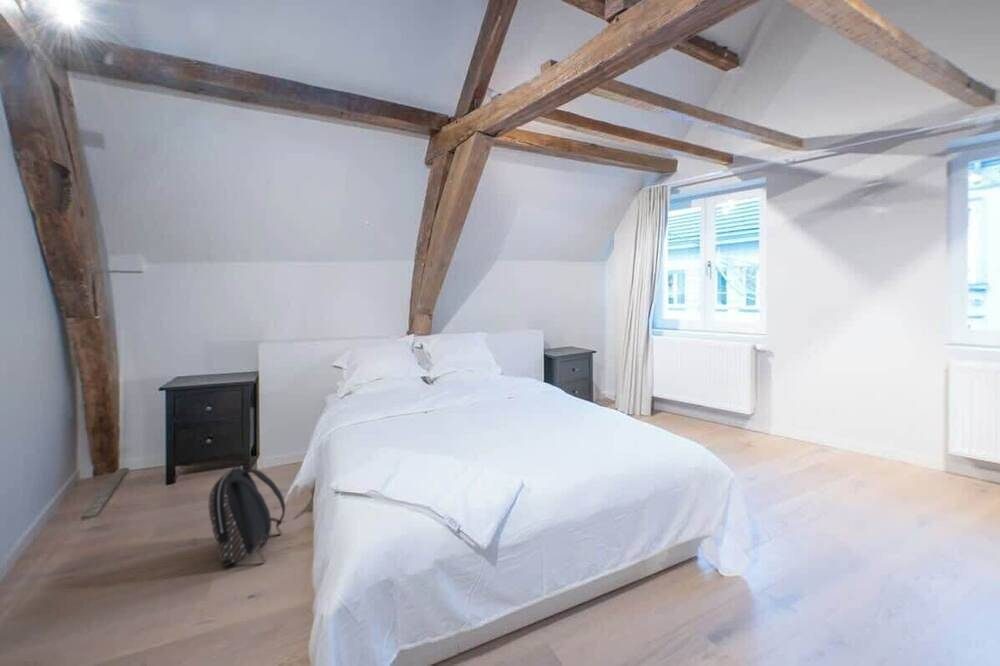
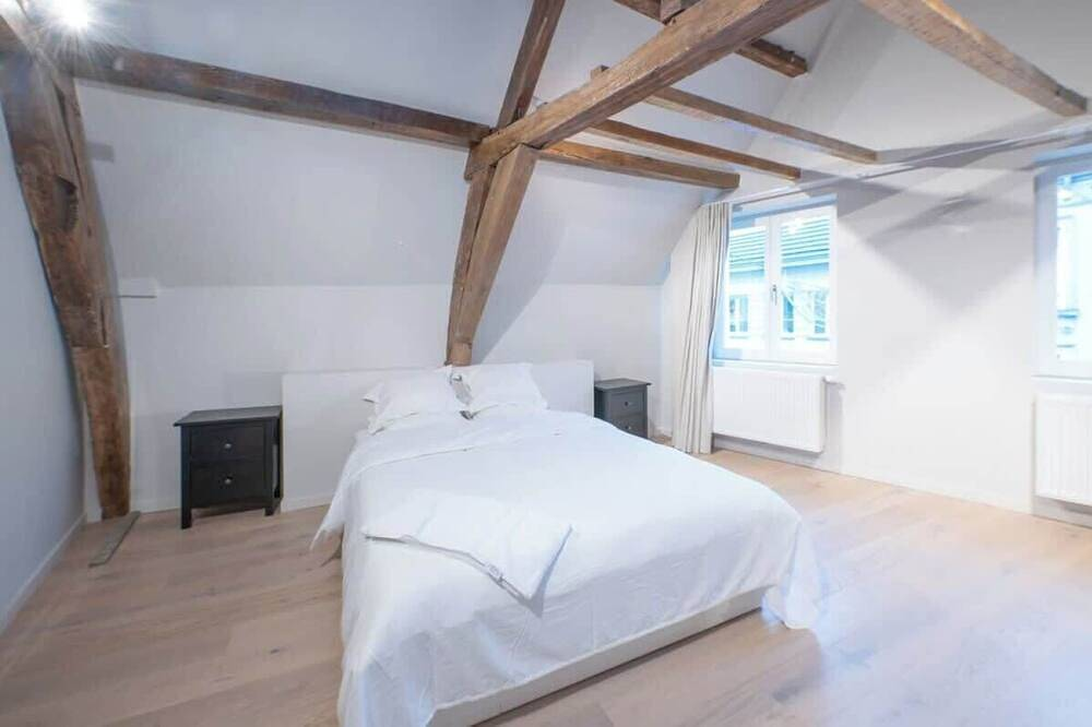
- backpack [208,462,286,567]
